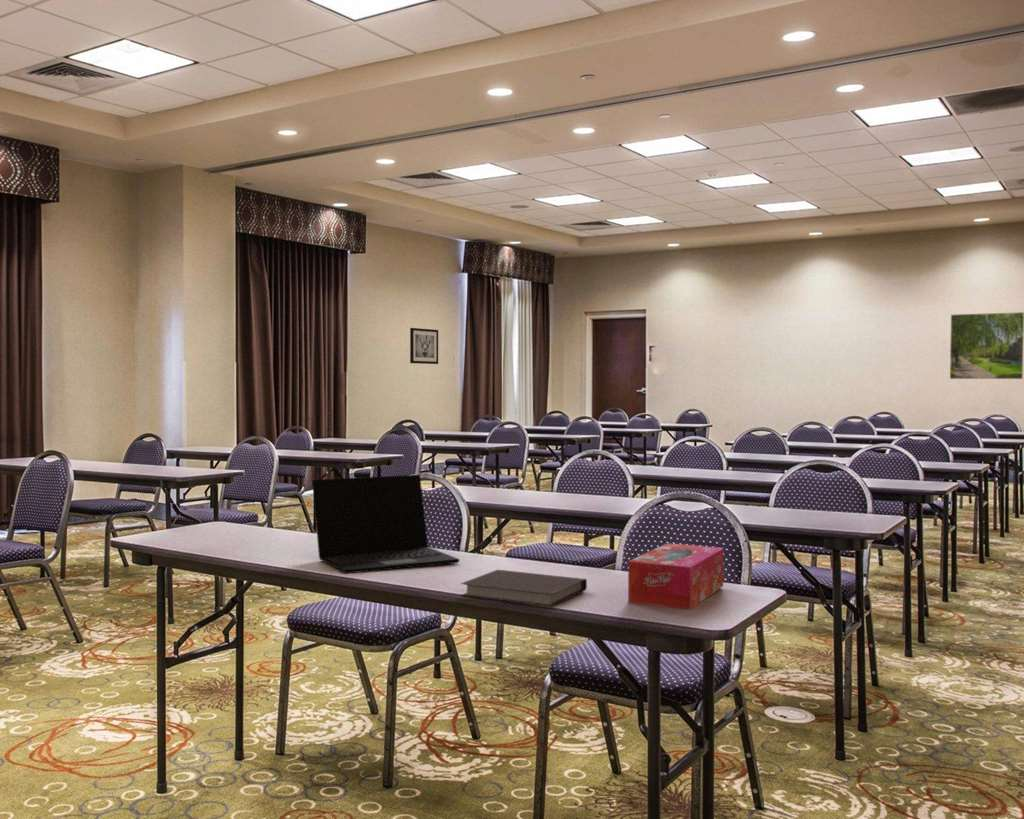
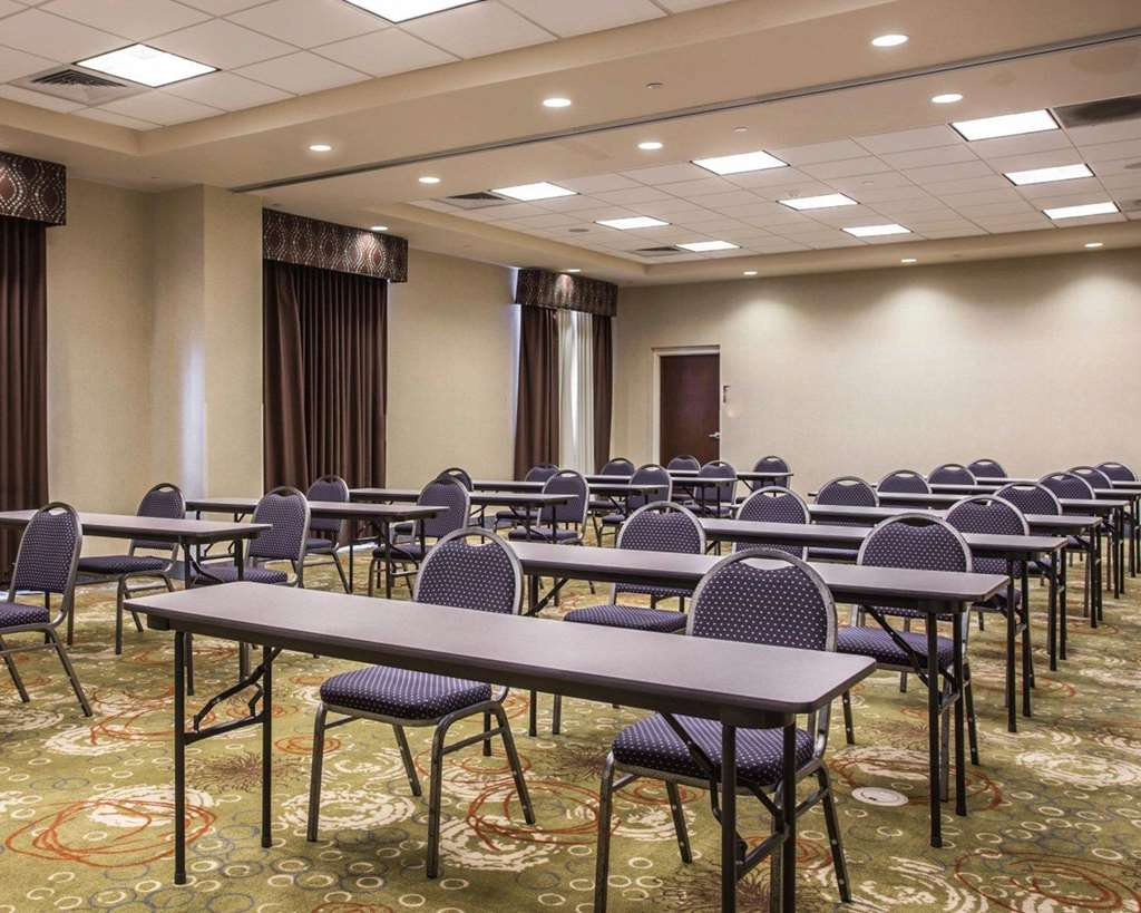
- wall art [409,327,439,365]
- notebook [459,569,588,608]
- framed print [949,311,1024,380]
- tissue box [627,542,725,611]
- laptop [311,474,460,574]
